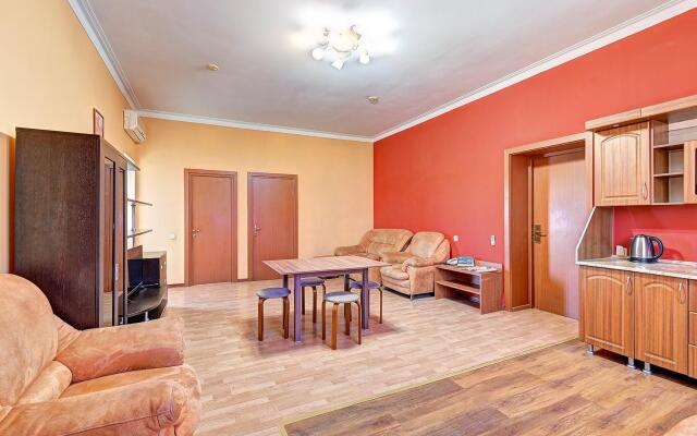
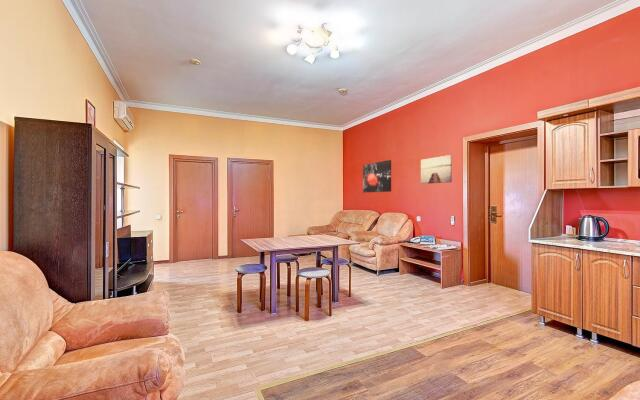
+ wall art [362,159,392,194]
+ wall art [420,154,453,185]
